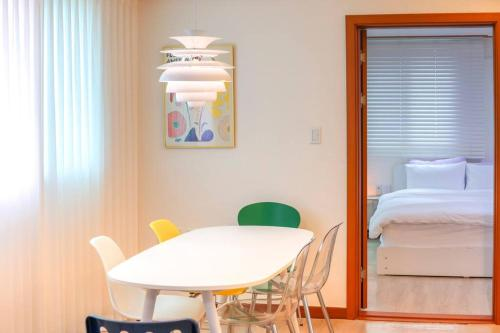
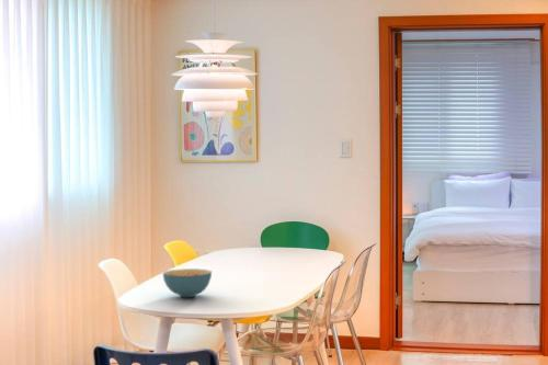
+ cereal bowl [162,267,213,298]
